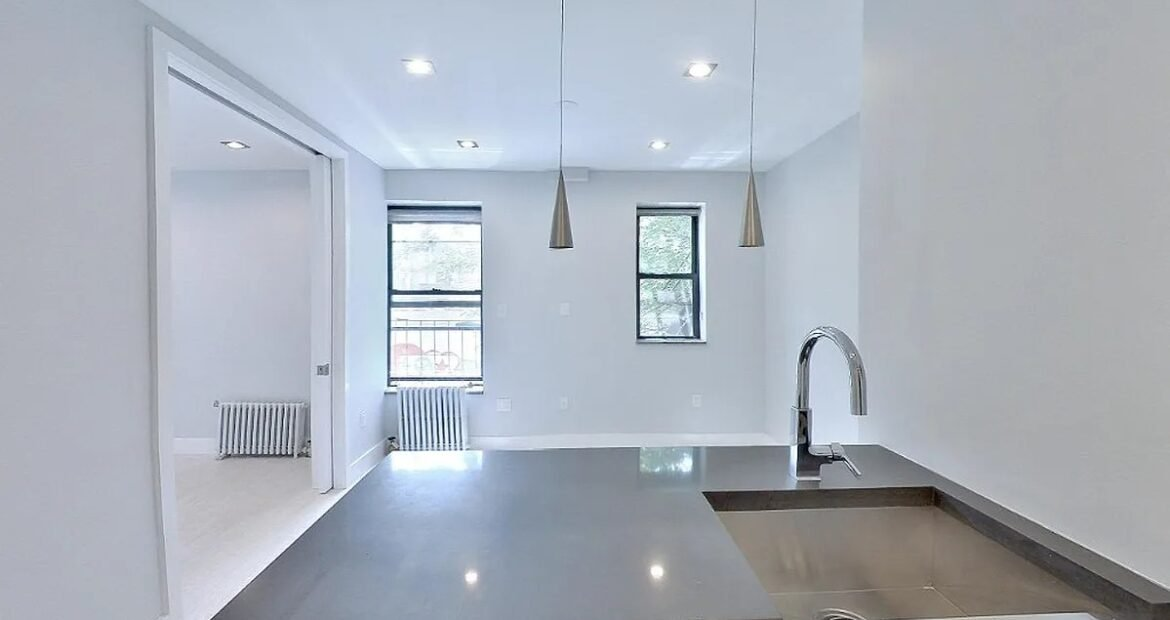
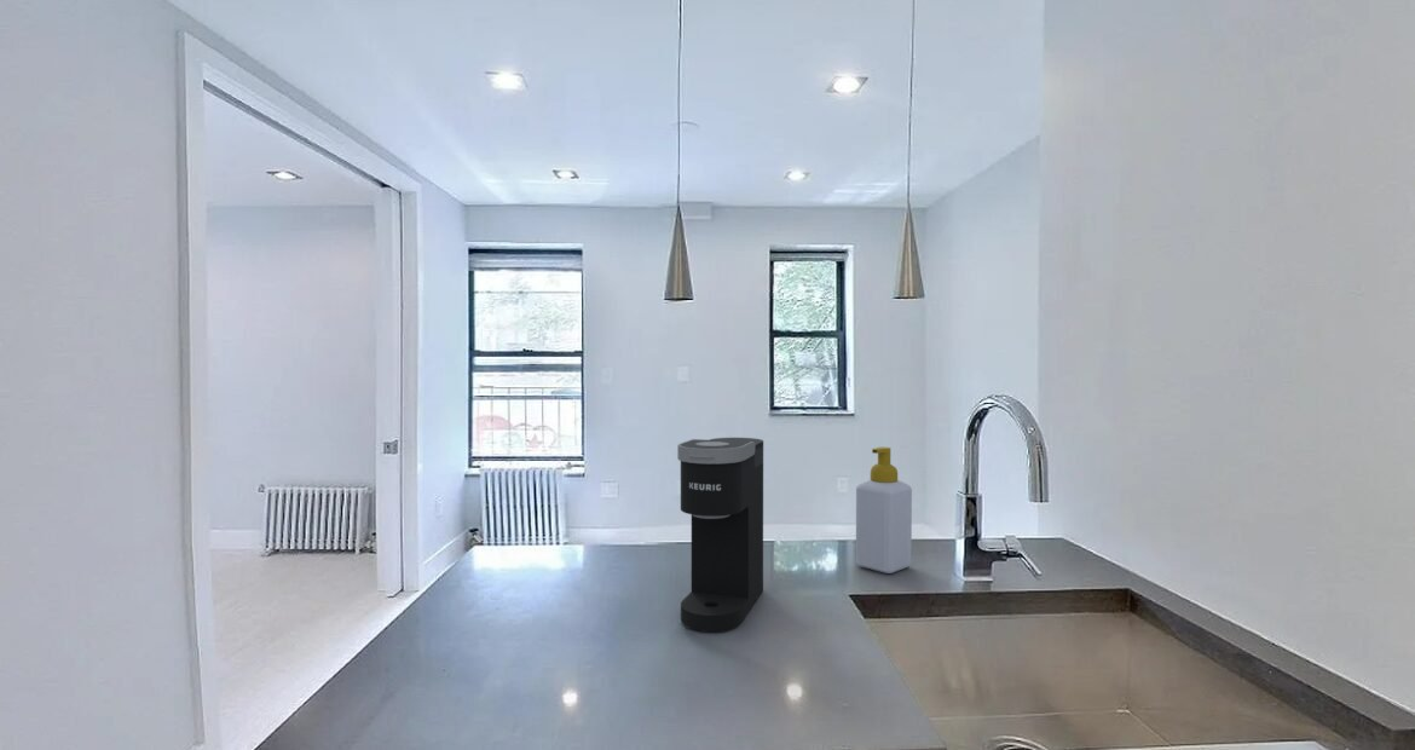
+ coffee maker [676,437,764,633]
+ soap bottle [855,446,913,575]
